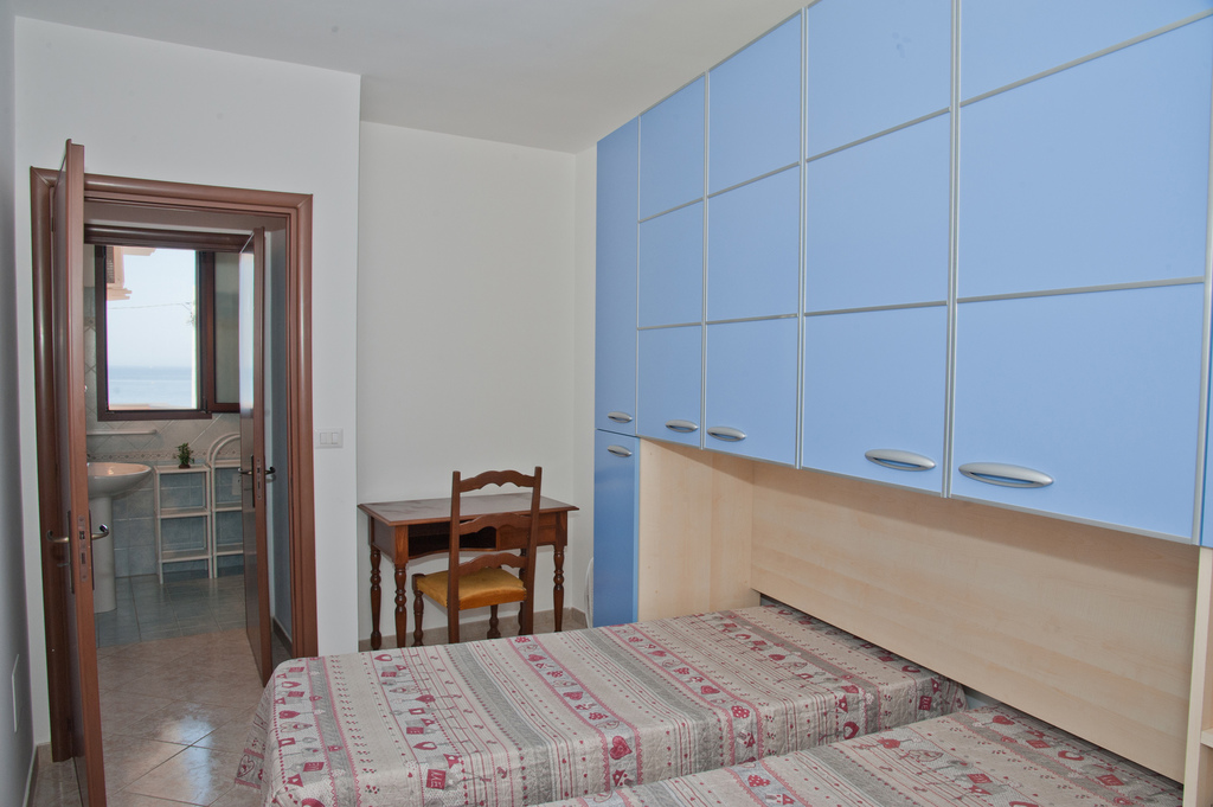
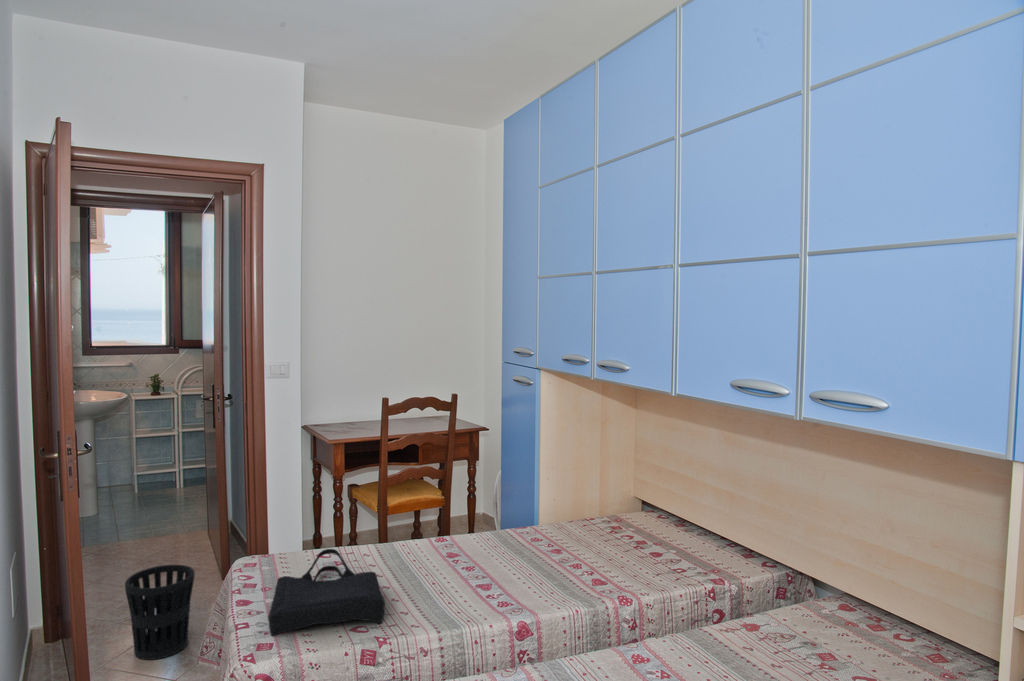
+ tote bag [267,548,386,637]
+ wastebasket [124,564,196,661]
